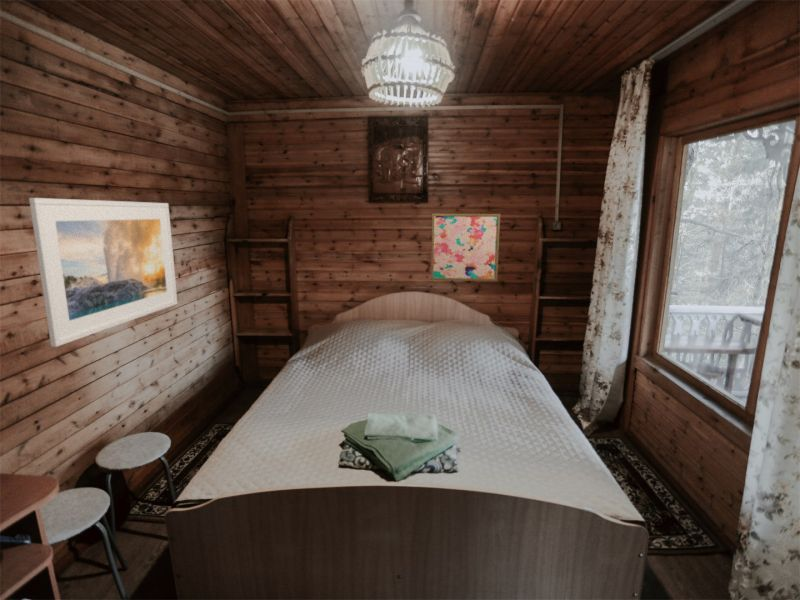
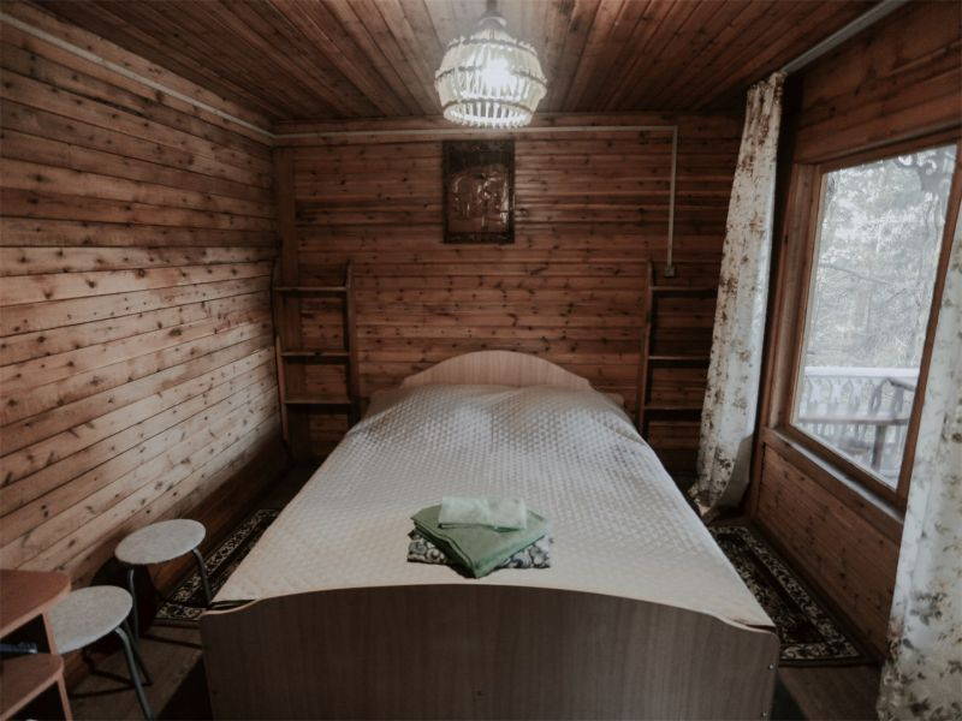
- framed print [28,197,179,348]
- wall art [430,213,501,282]
